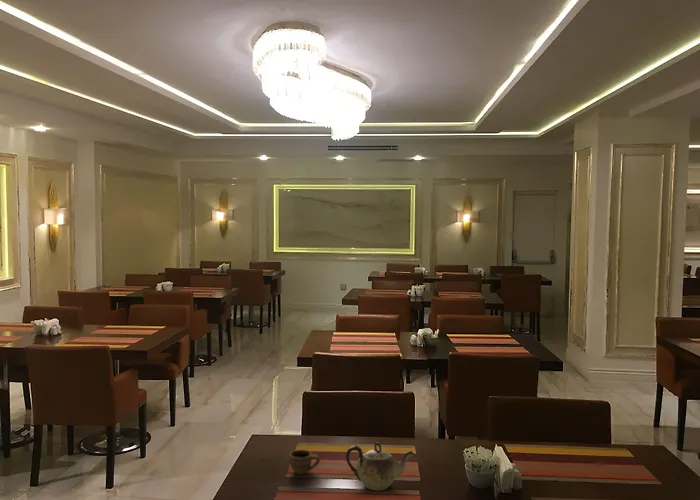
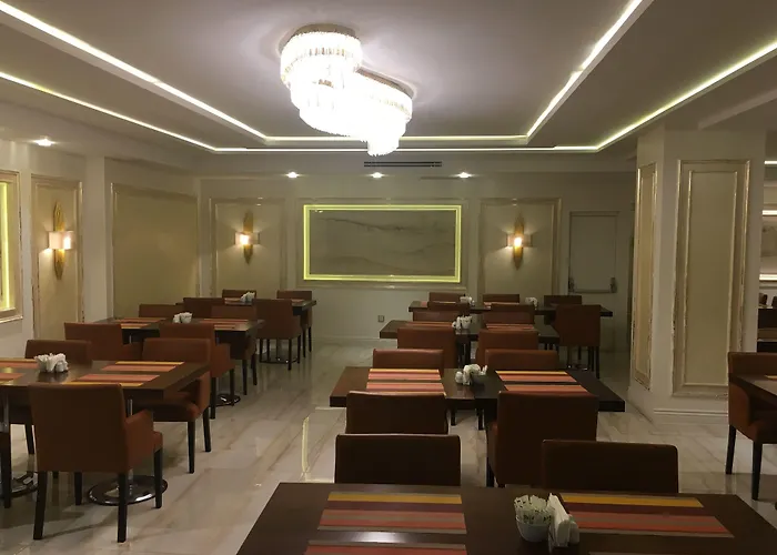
- cup [289,449,321,475]
- teapot [345,442,417,492]
